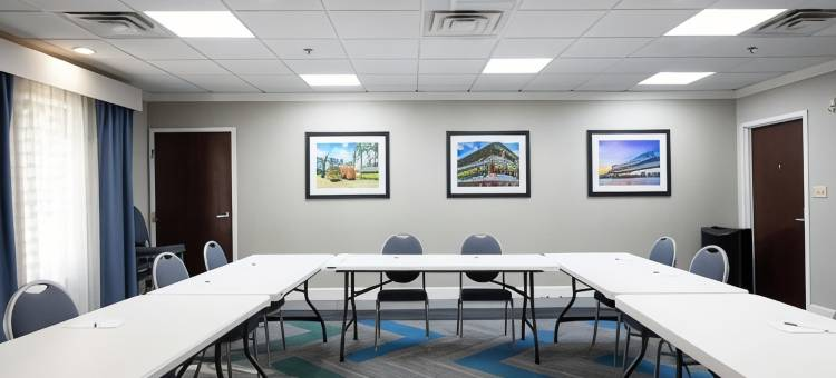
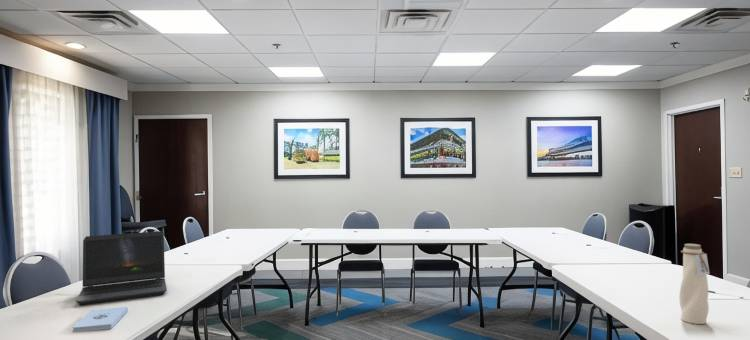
+ laptop computer [75,230,168,306]
+ water bottle [678,243,711,325]
+ notepad [72,306,129,333]
